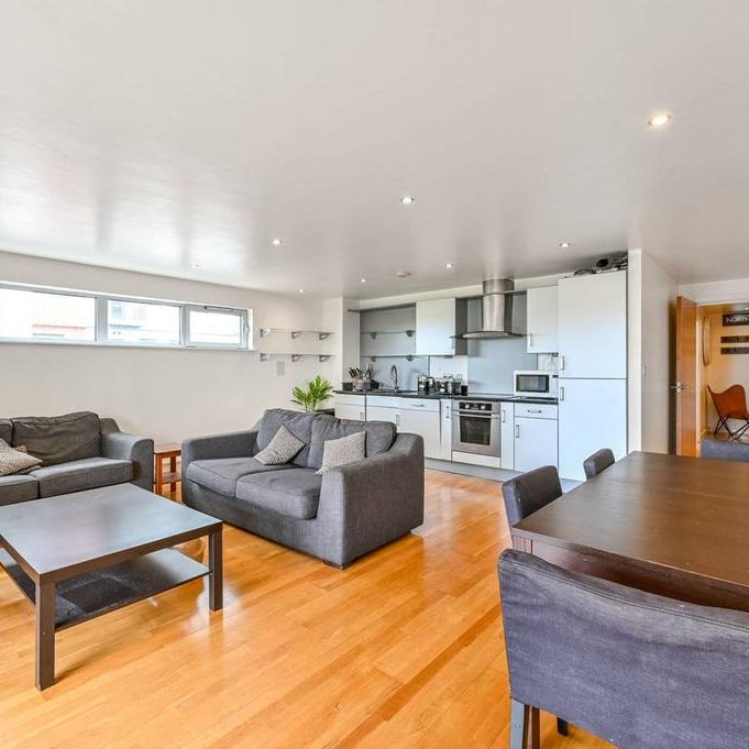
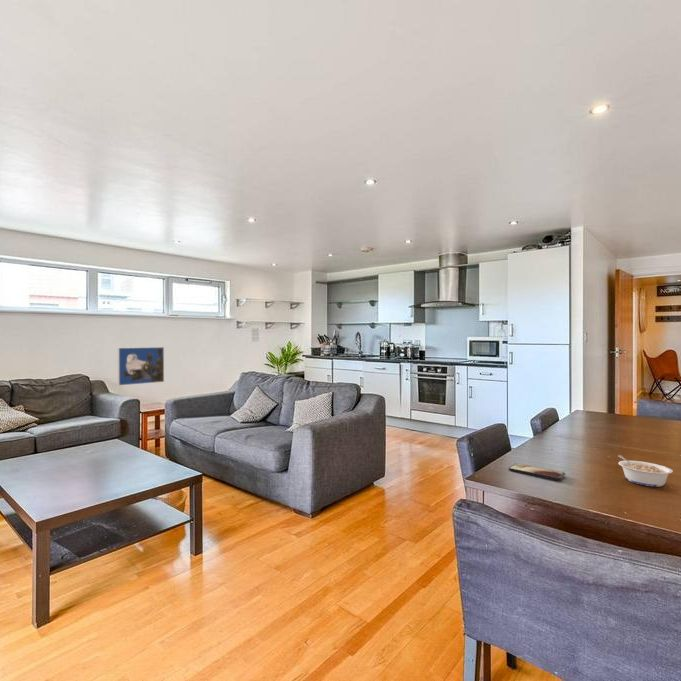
+ smartphone [508,462,566,481]
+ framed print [117,346,165,386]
+ legume [617,454,674,488]
